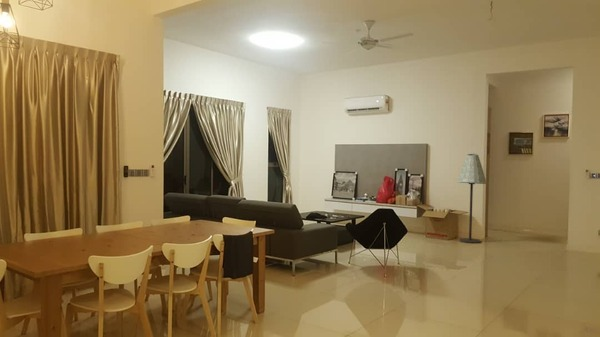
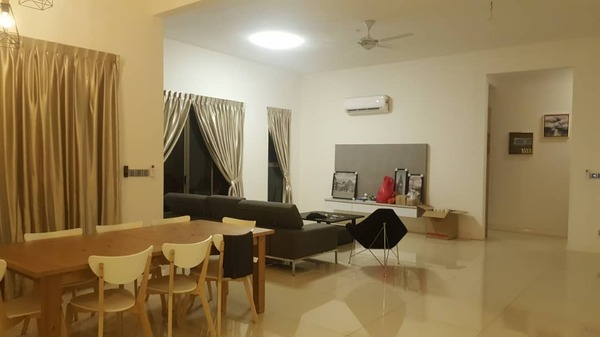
- floor lamp [456,153,488,244]
